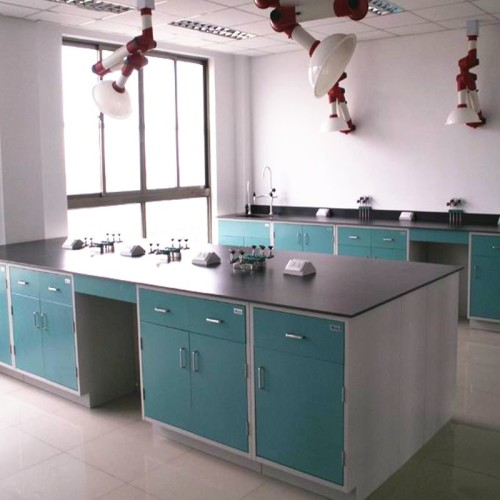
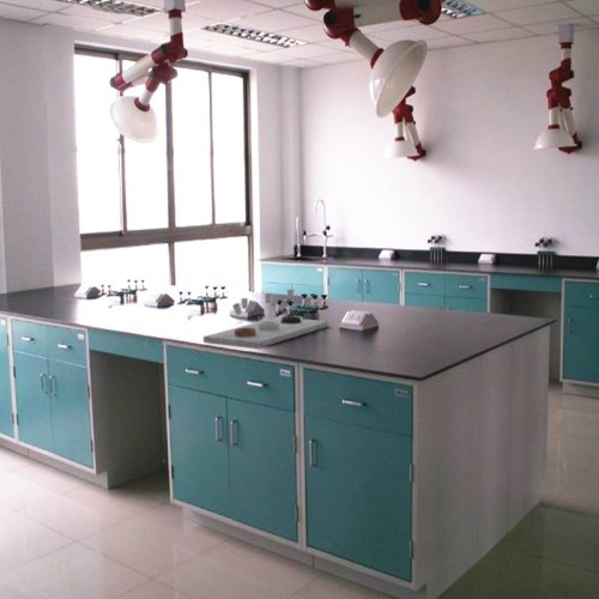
+ laboratory equipment [202,288,329,350]
